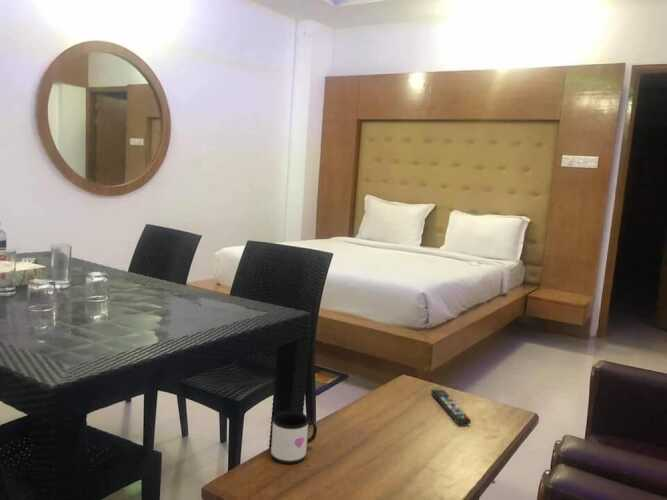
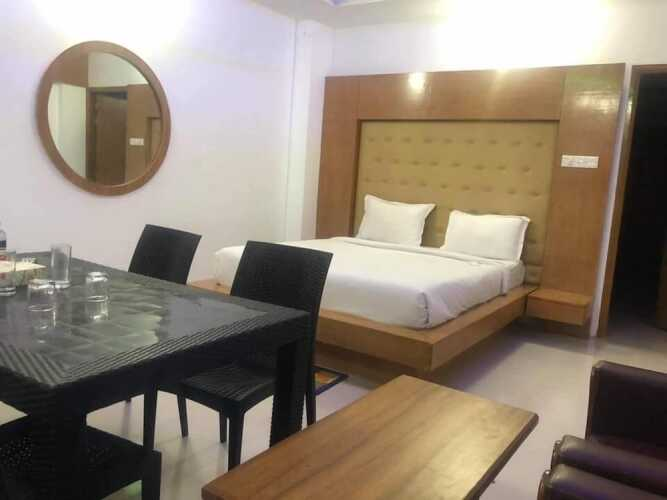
- mug [270,410,318,465]
- remote control [430,389,472,425]
